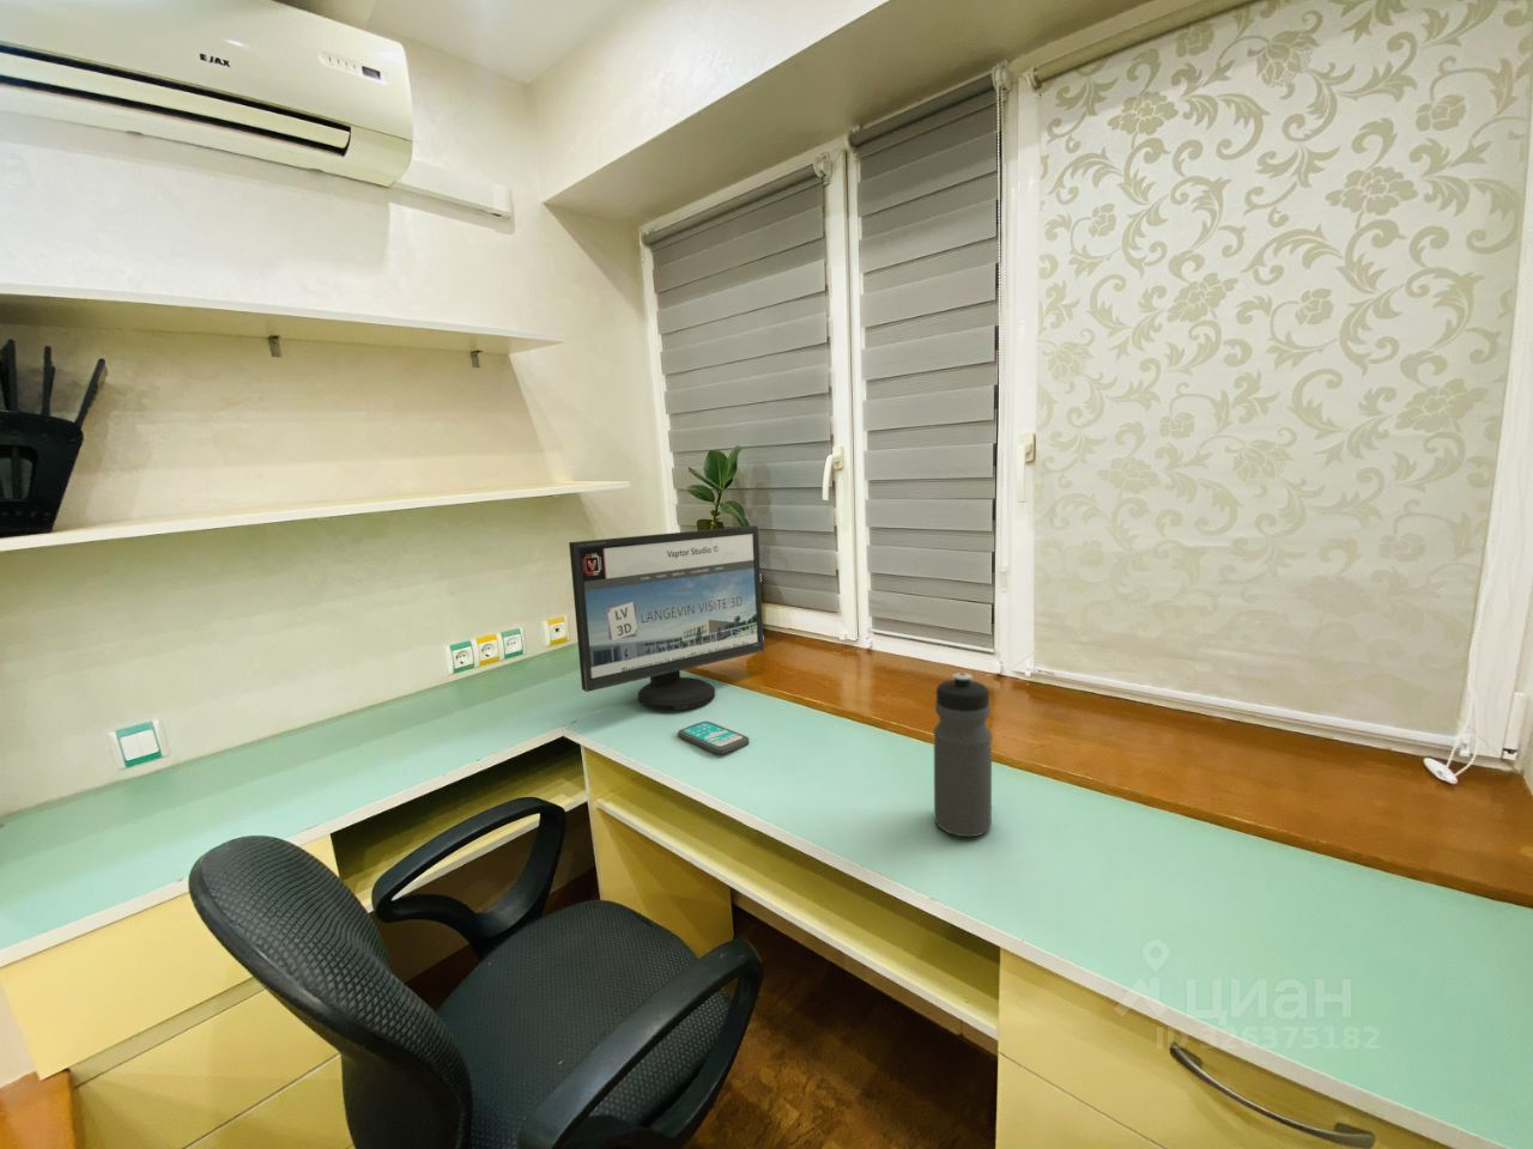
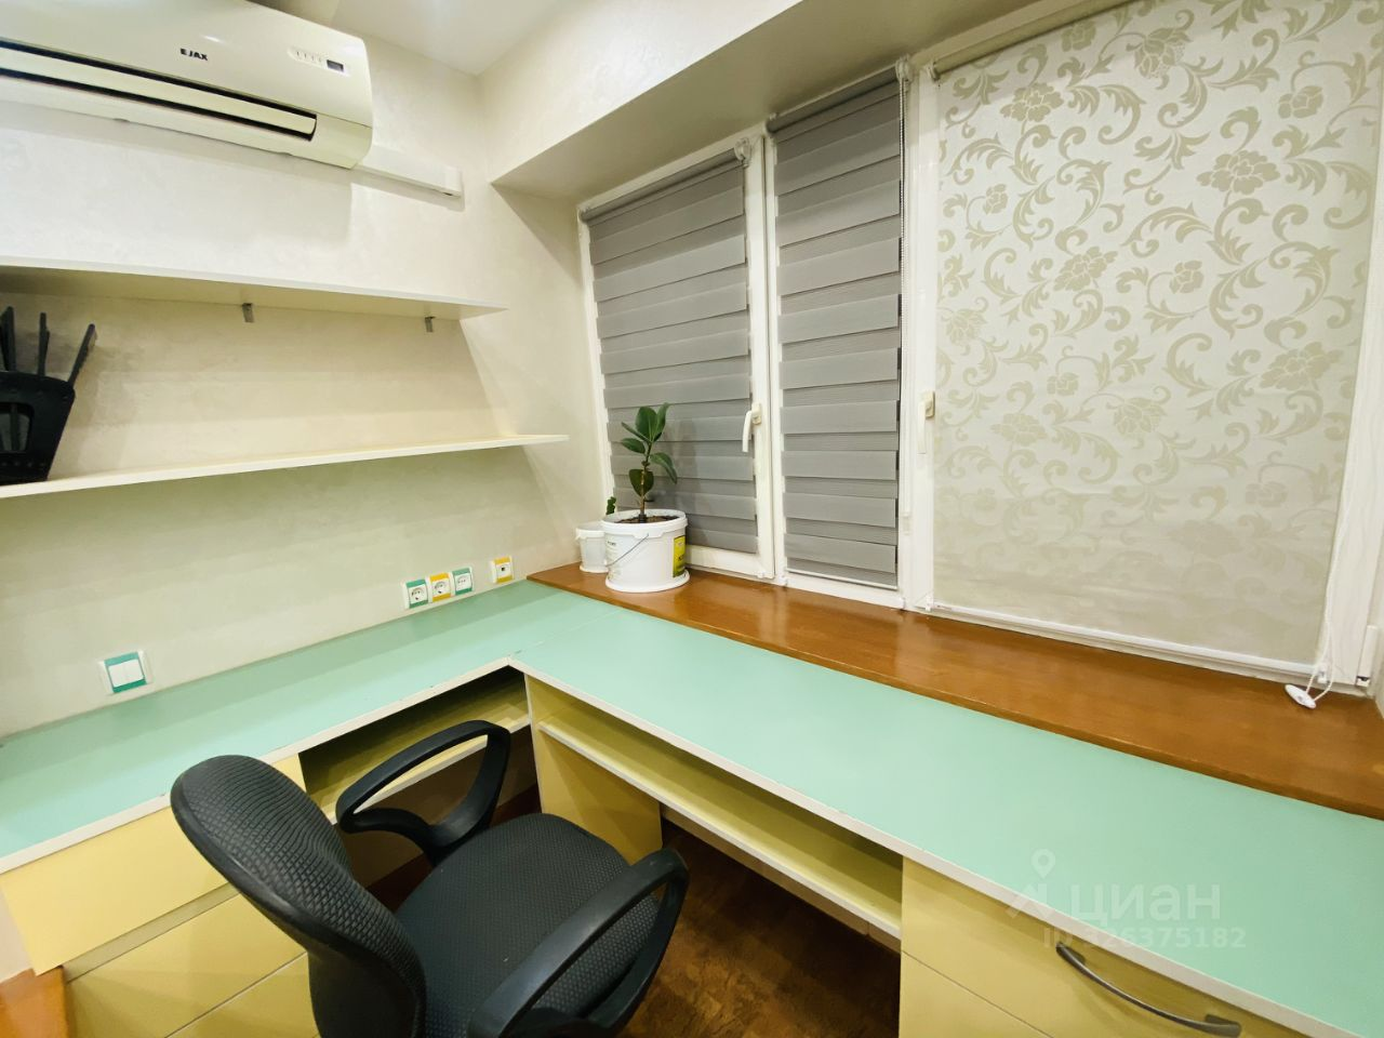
- smartphone [677,721,750,756]
- water bottle [933,671,993,838]
- computer monitor [567,524,765,711]
